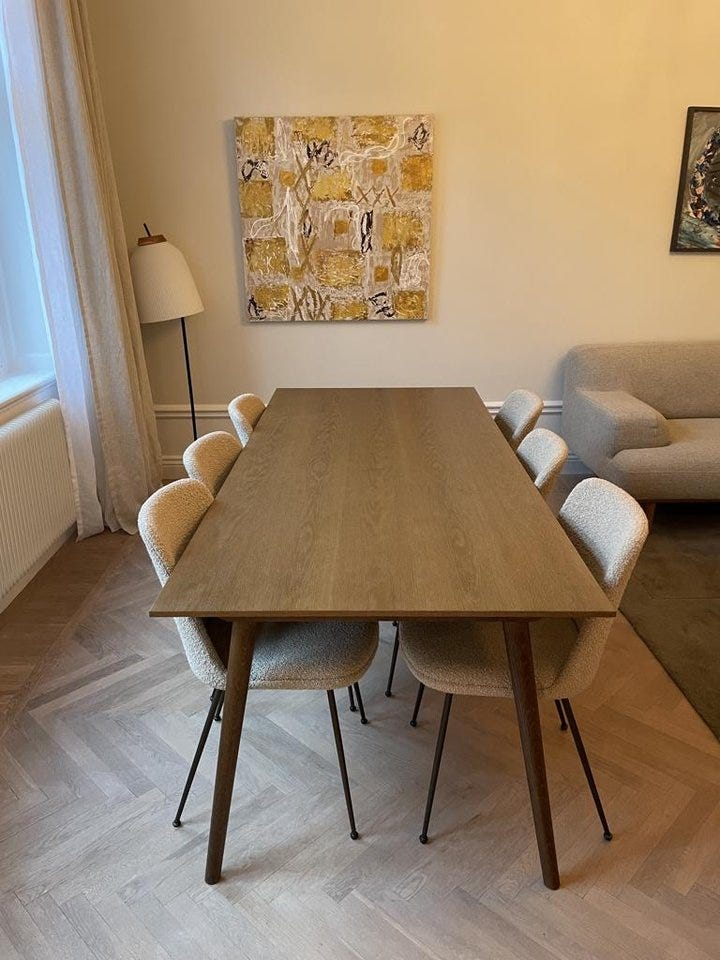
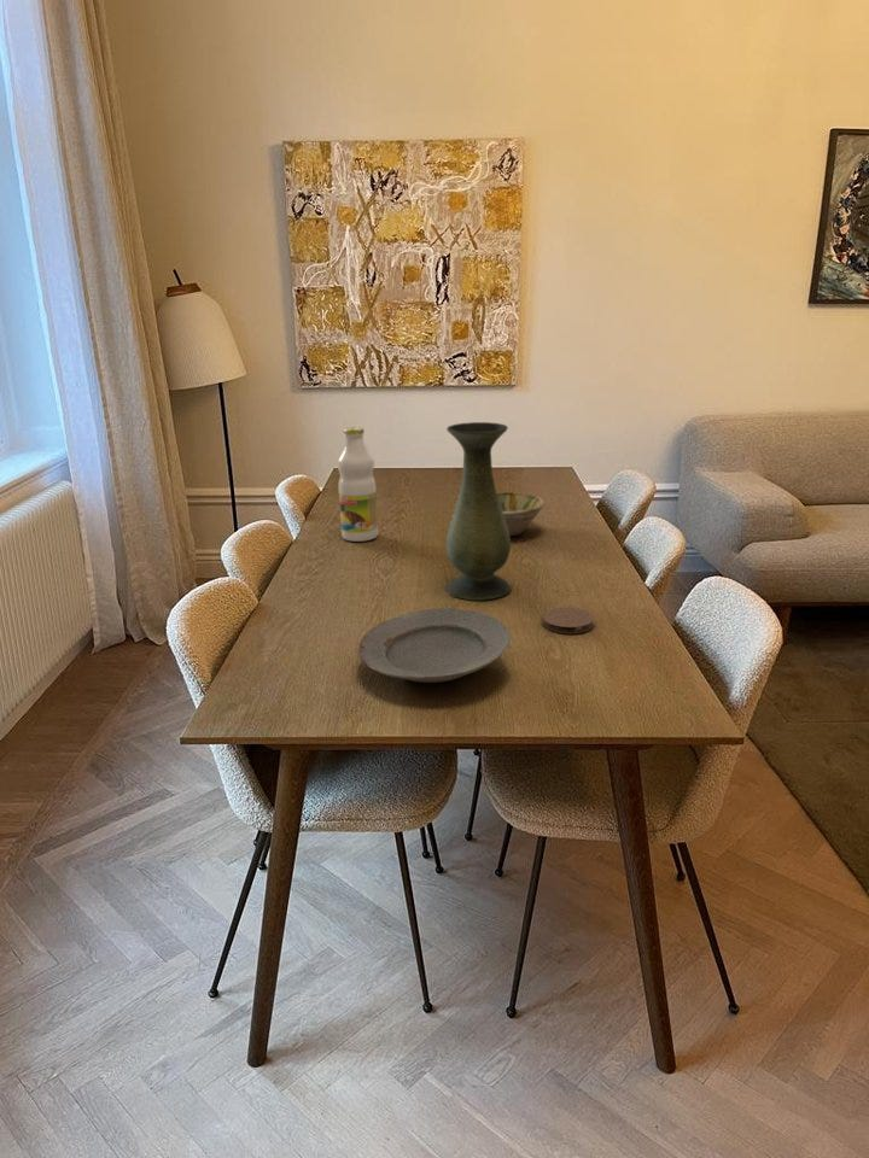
+ bottle [337,426,379,543]
+ vase [444,421,513,601]
+ bowl [496,491,546,537]
+ coaster [542,607,595,634]
+ plate [357,607,512,684]
